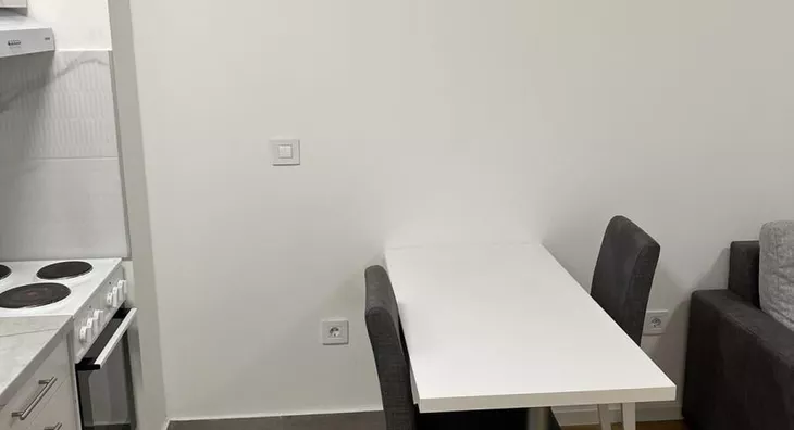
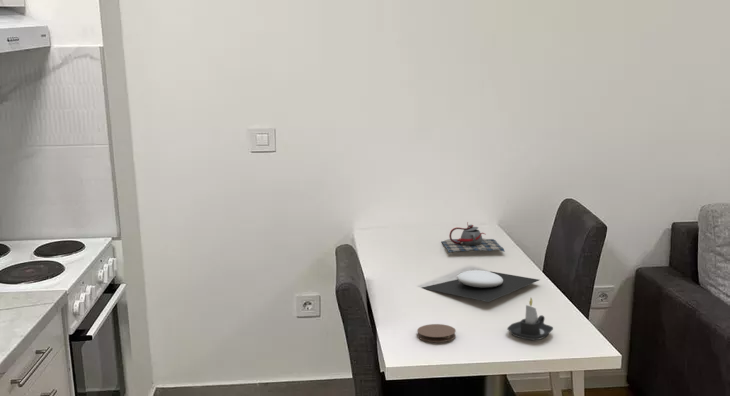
+ plate [421,269,540,303]
+ teapot [440,221,506,254]
+ coaster [416,323,457,343]
+ candle [506,297,554,341]
